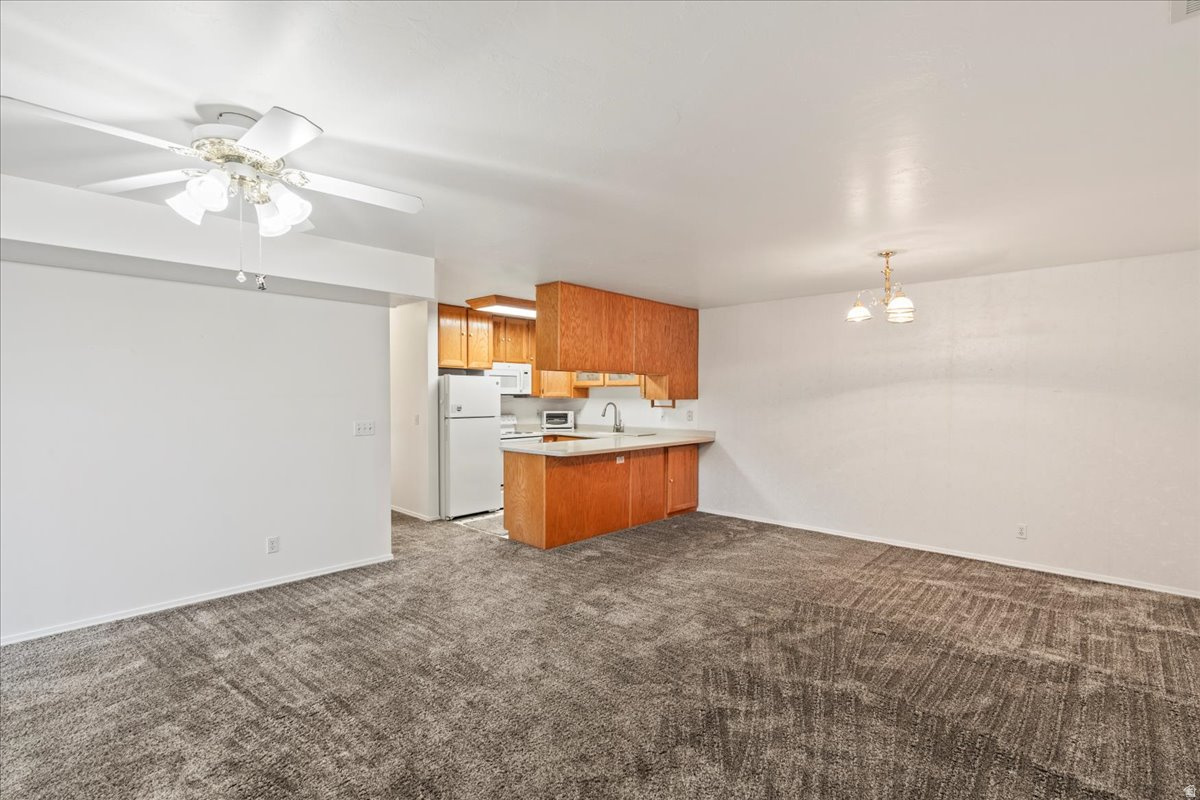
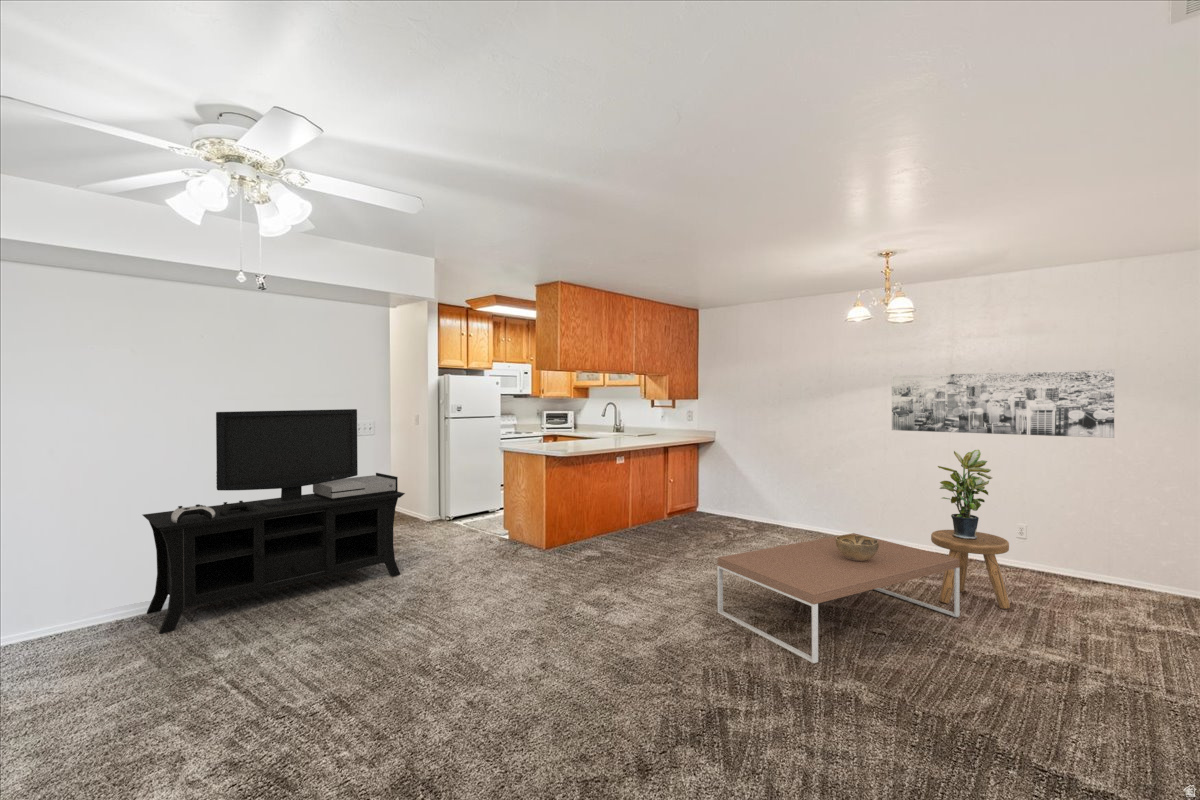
+ stool [930,529,1011,610]
+ decorative bowl [835,534,879,561]
+ media console [142,408,406,635]
+ potted plant [937,449,993,539]
+ coffee table [716,532,961,664]
+ wall art [891,369,1115,439]
